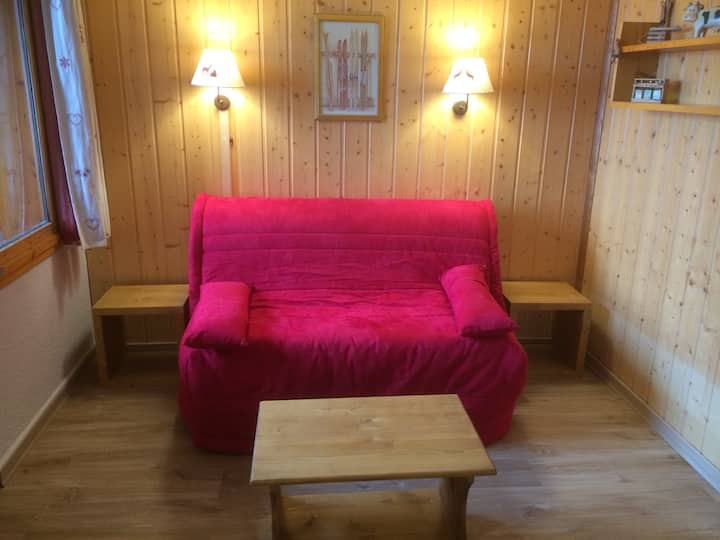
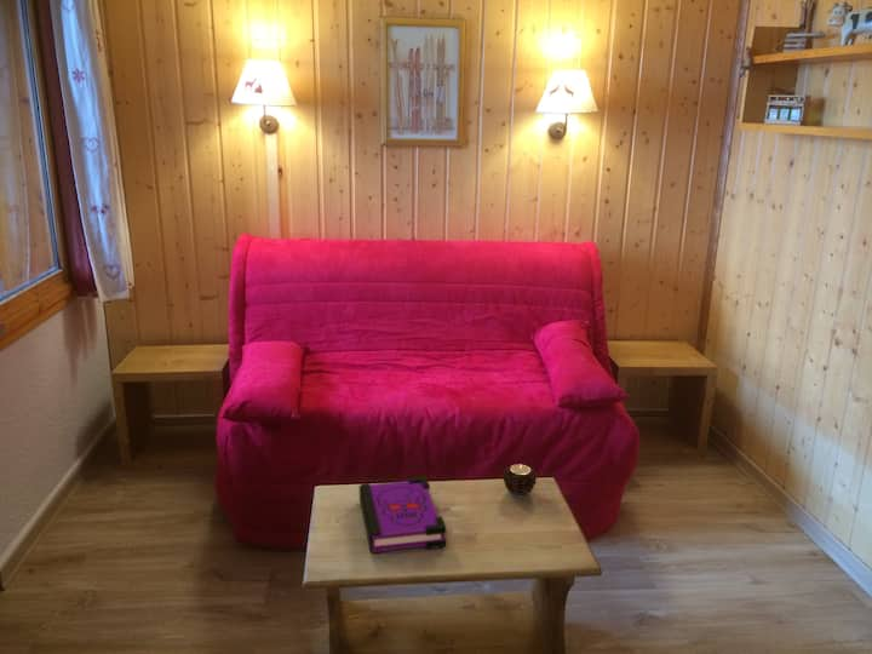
+ board game [358,476,448,555]
+ candle [501,463,539,499]
